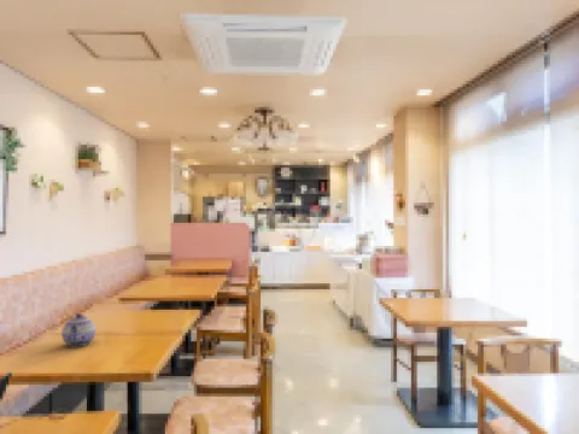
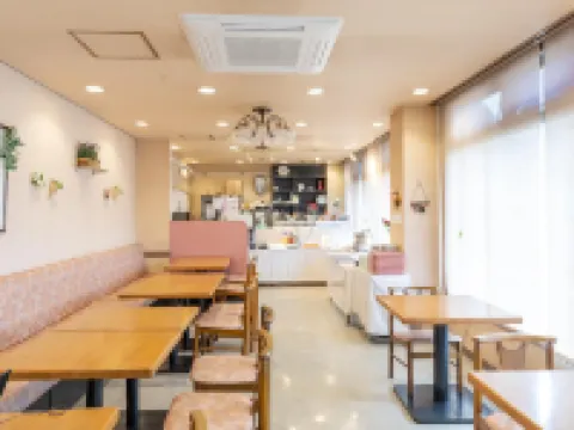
- teapot [60,312,98,348]
